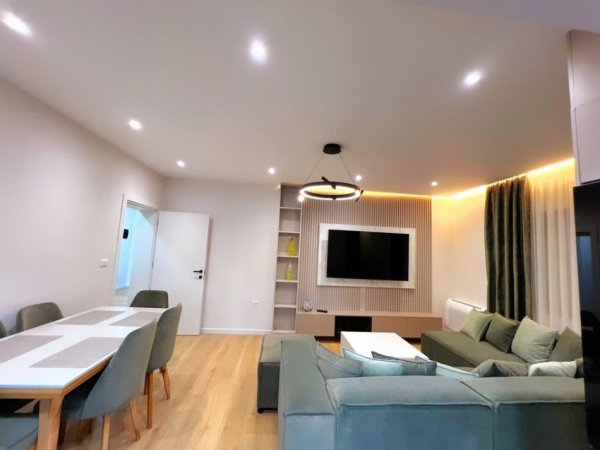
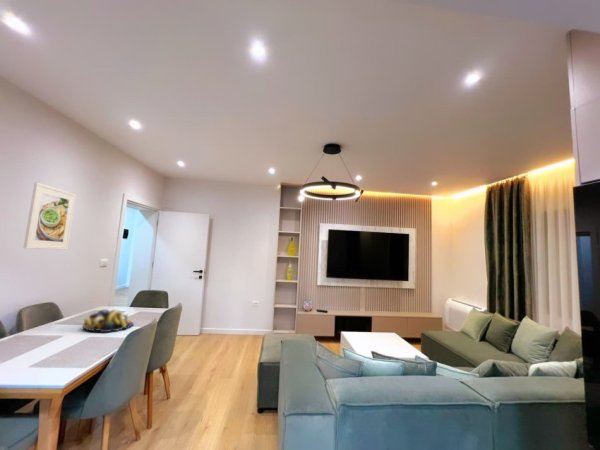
+ fruit bowl [82,308,134,333]
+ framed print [23,181,77,251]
